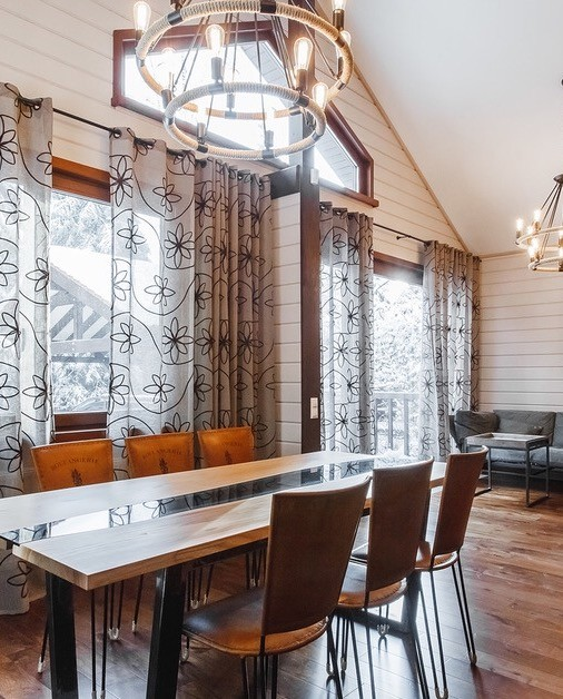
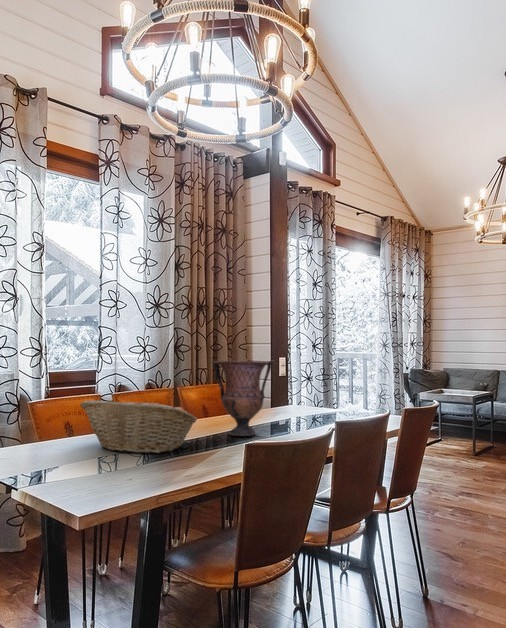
+ vase [210,360,275,437]
+ fruit basket [79,399,198,454]
